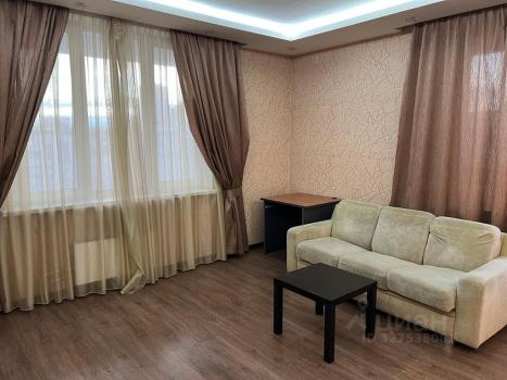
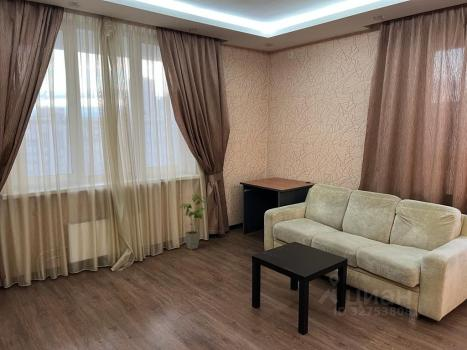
+ house plant [179,193,209,250]
